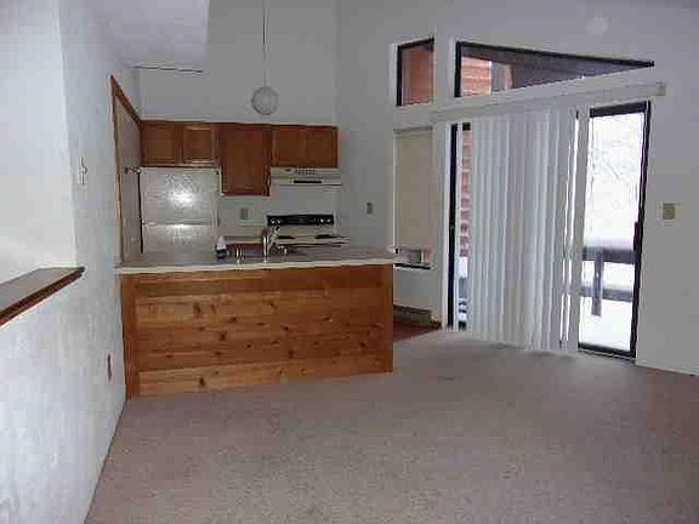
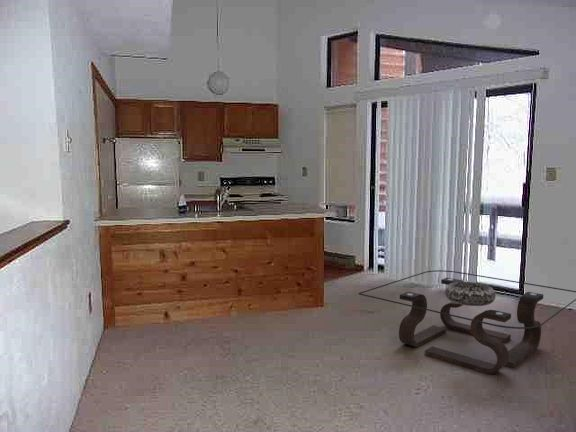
+ decorative bowl [444,281,497,307]
+ coffee table [358,269,576,375]
